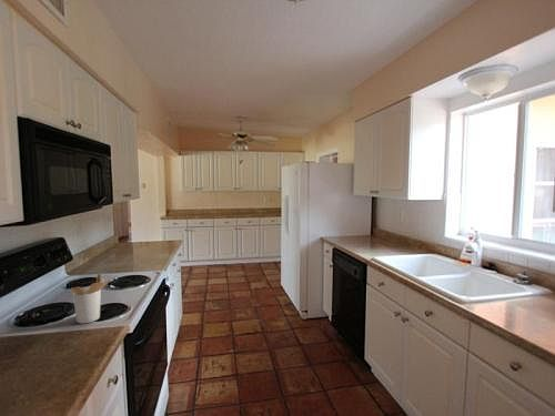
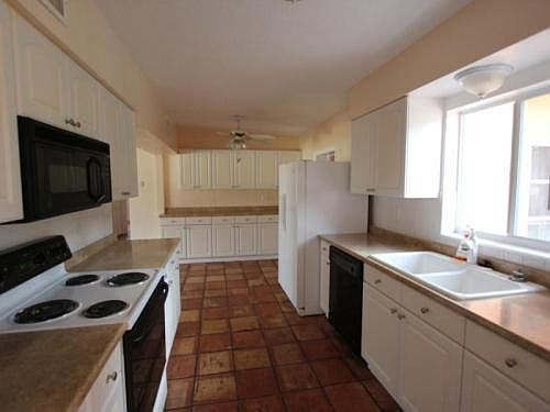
- utensil holder [70,273,111,324]
